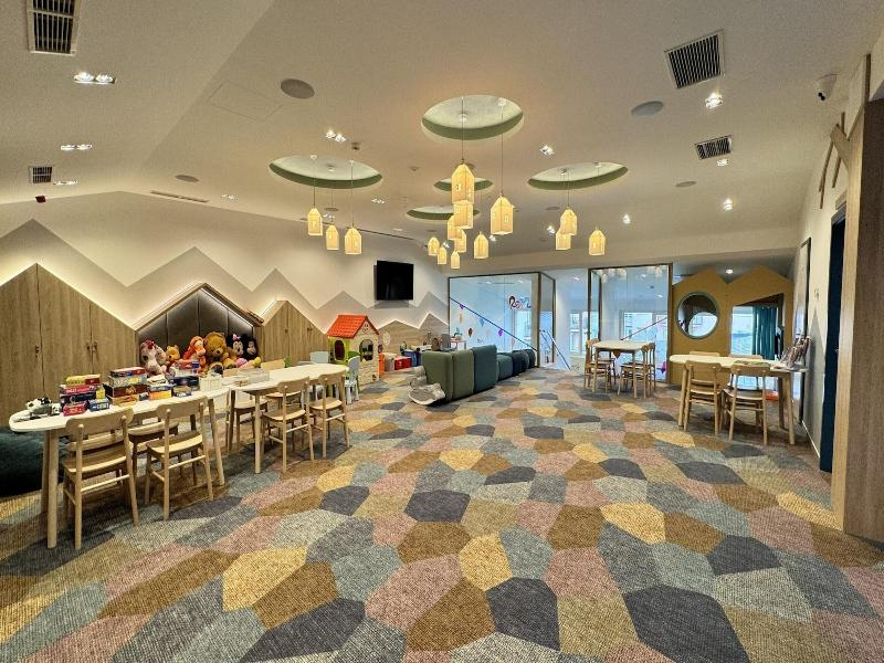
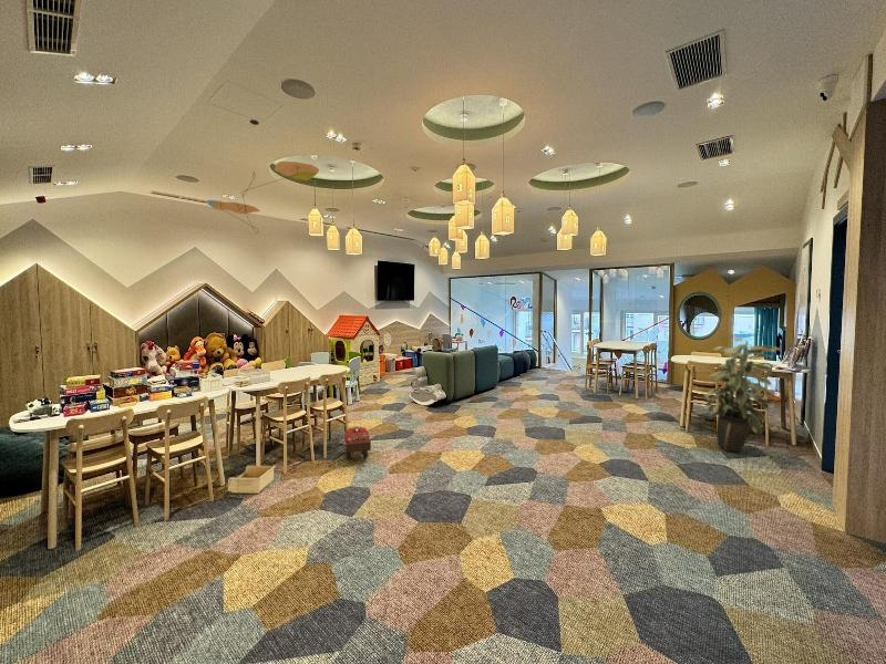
+ ceiling mobile [206,118,320,235]
+ storage bin [227,465,276,494]
+ indoor plant [701,336,781,454]
+ backpack [343,426,372,459]
